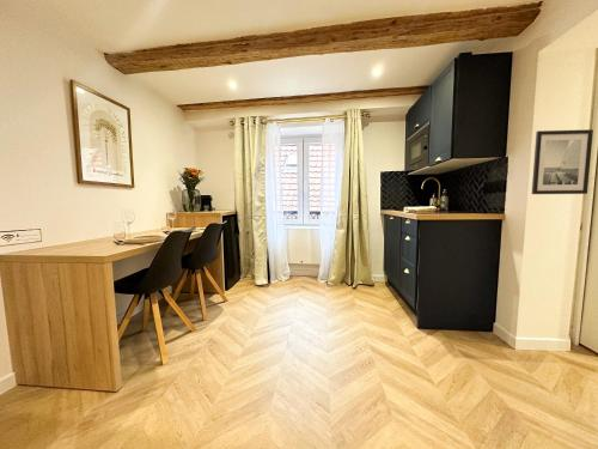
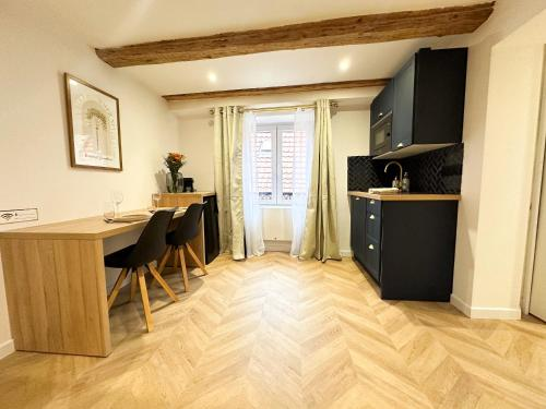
- wall art [531,128,594,195]
